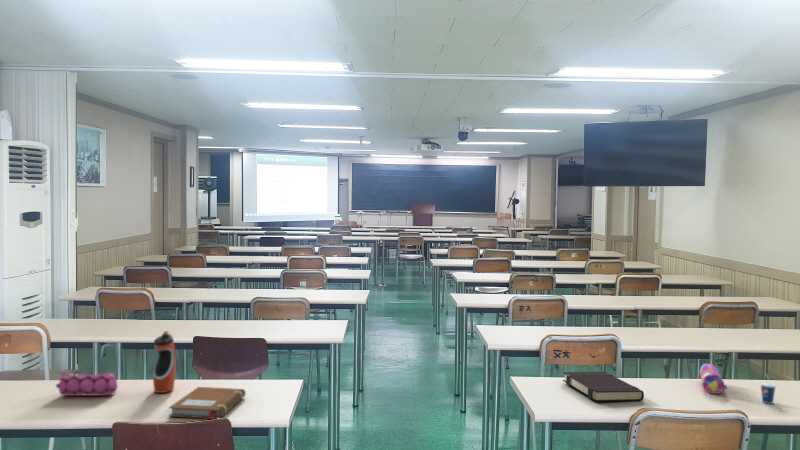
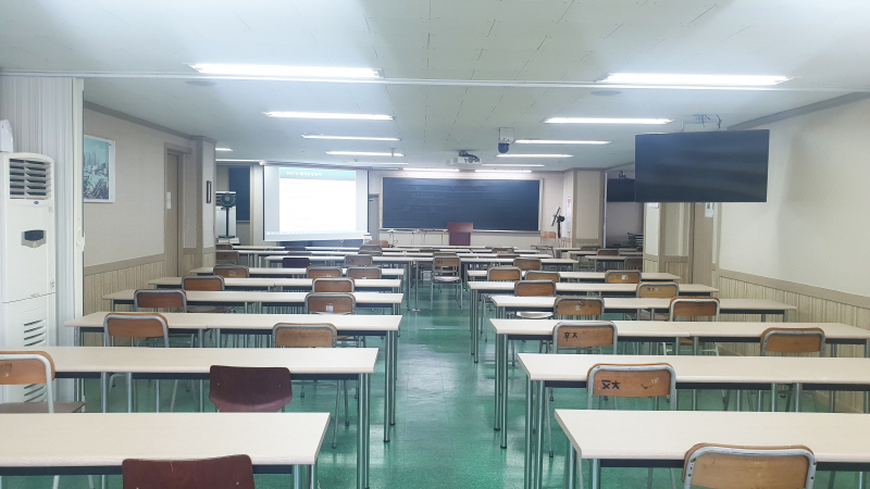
- cup [759,372,777,405]
- book [562,371,645,403]
- pencil case [698,363,728,395]
- notebook [168,386,247,420]
- pencil case [55,370,119,397]
- water bottle [152,330,177,394]
